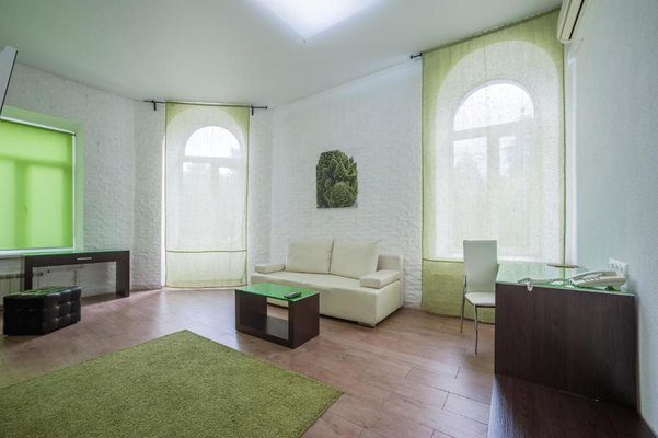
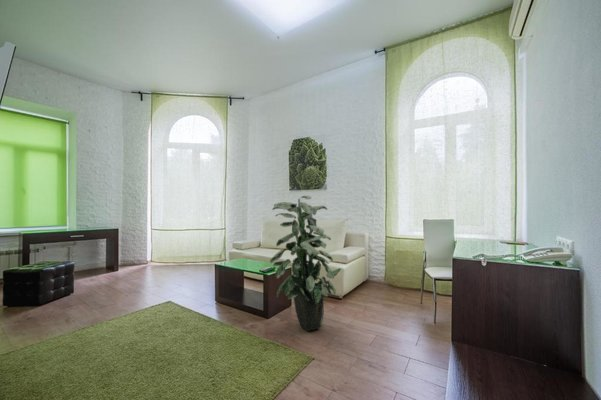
+ indoor plant [269,195,342,332]
